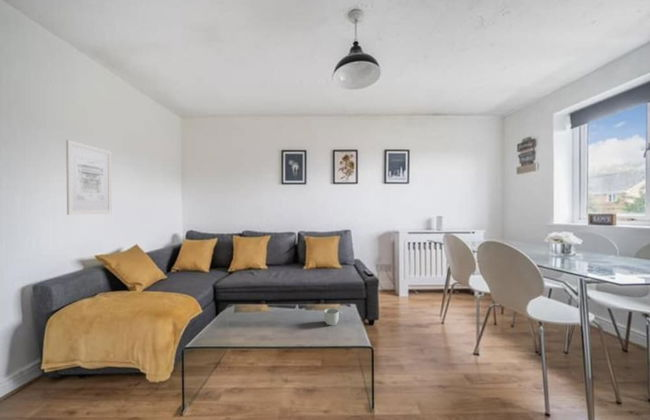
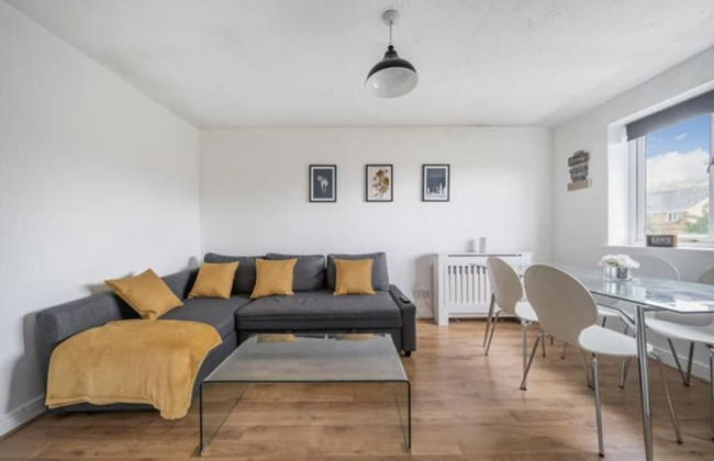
- wall art [65,139,113,216]
- mug [323,307,344,326]
